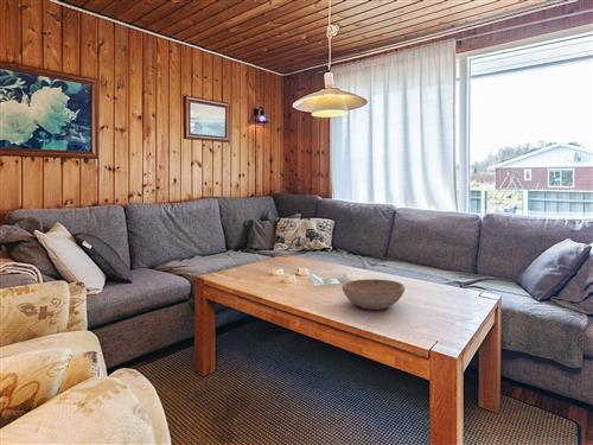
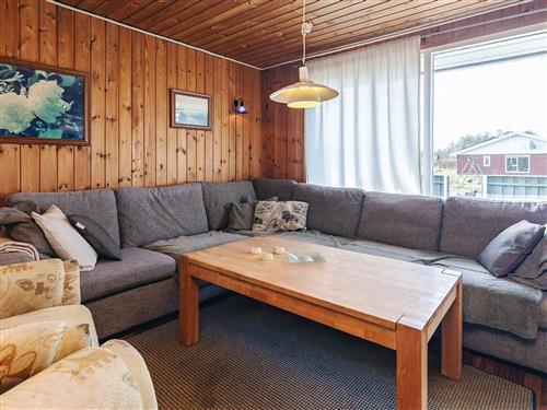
- bowl [342,278,406,311]
